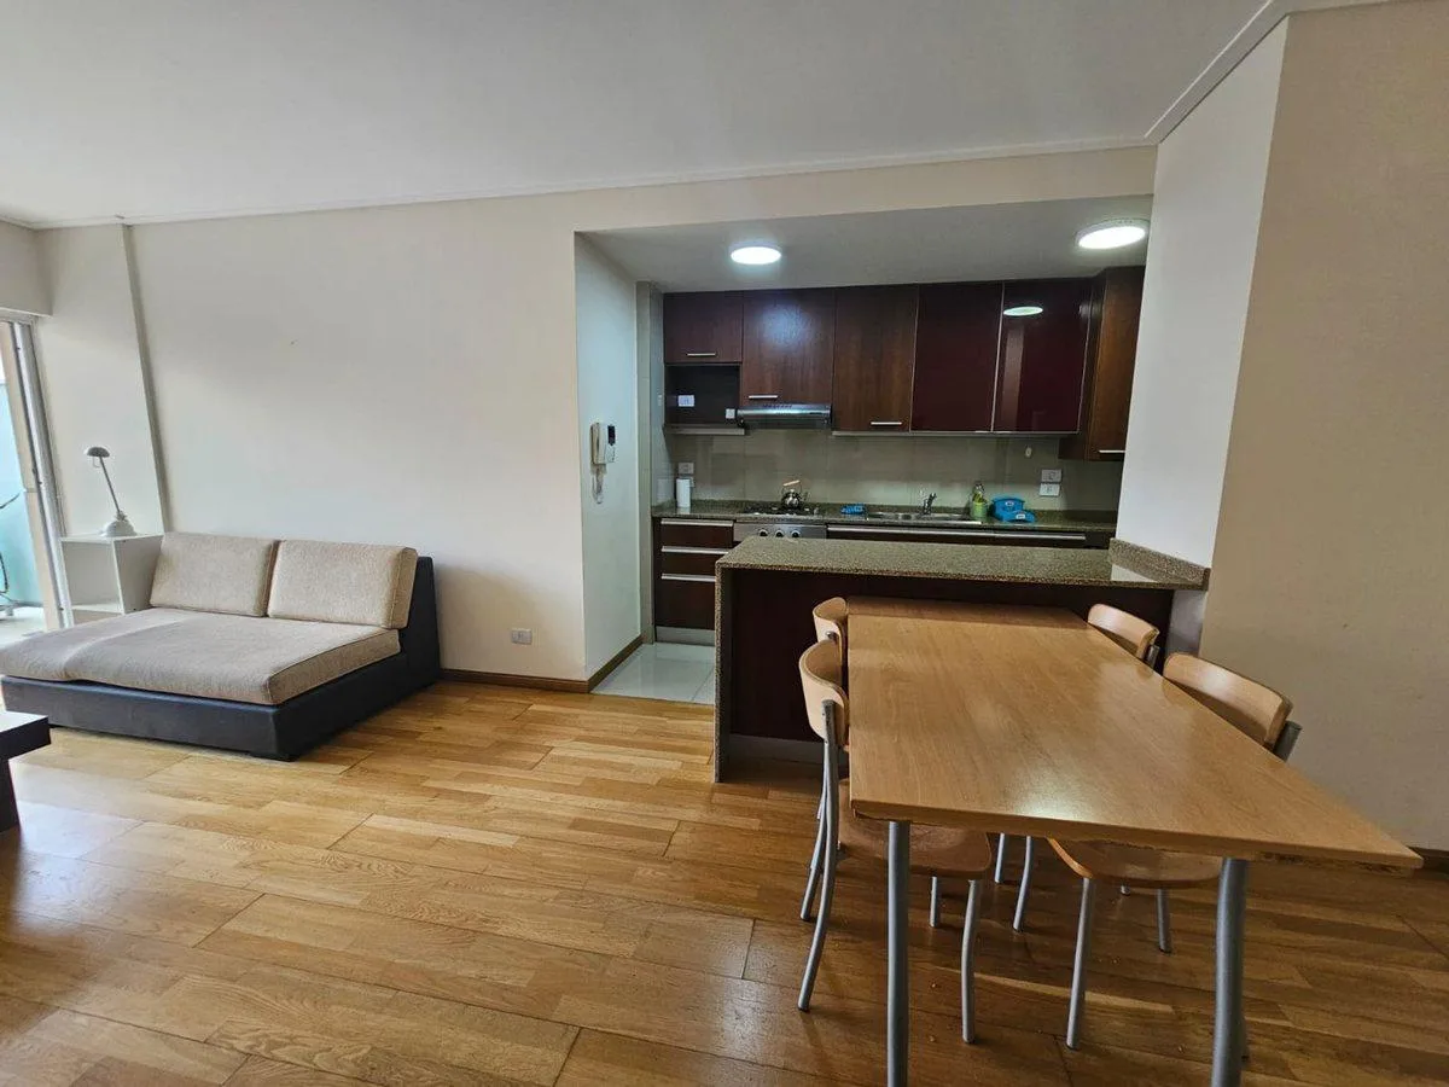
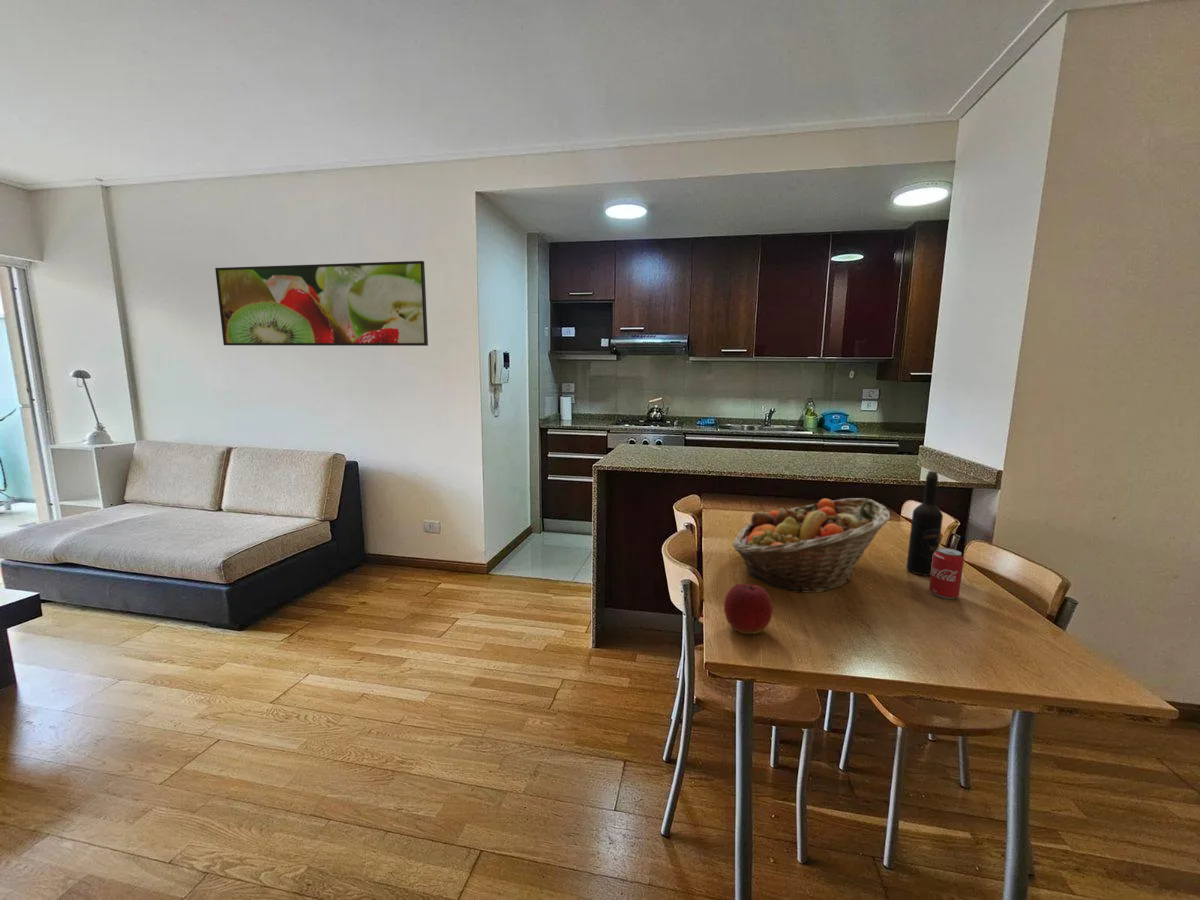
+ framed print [214,260,429,347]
+ beverage can [928,547,965,600]
+ wine bottle [905,470,944,577]
+ apple [723,583,774,635]
+ fruit basket [731,497,892,594]
